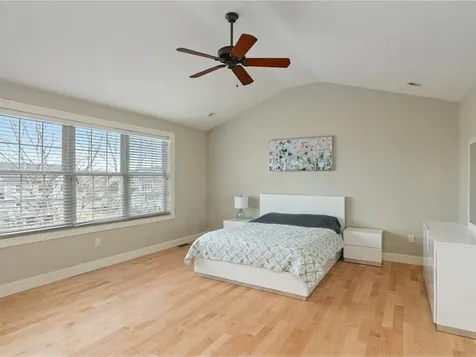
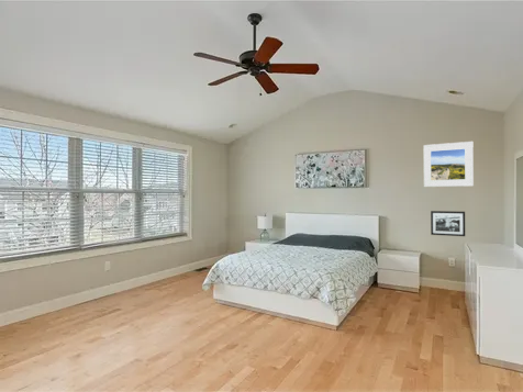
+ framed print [423,141,475,188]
+ picture frame [430,210,466,237]
